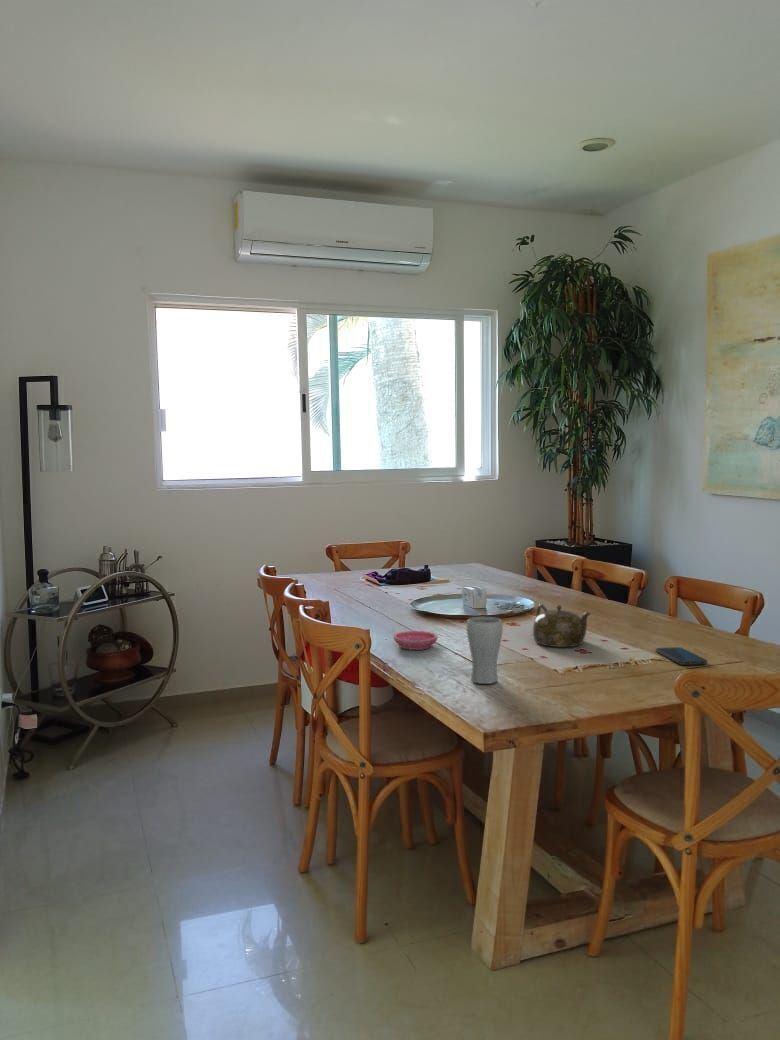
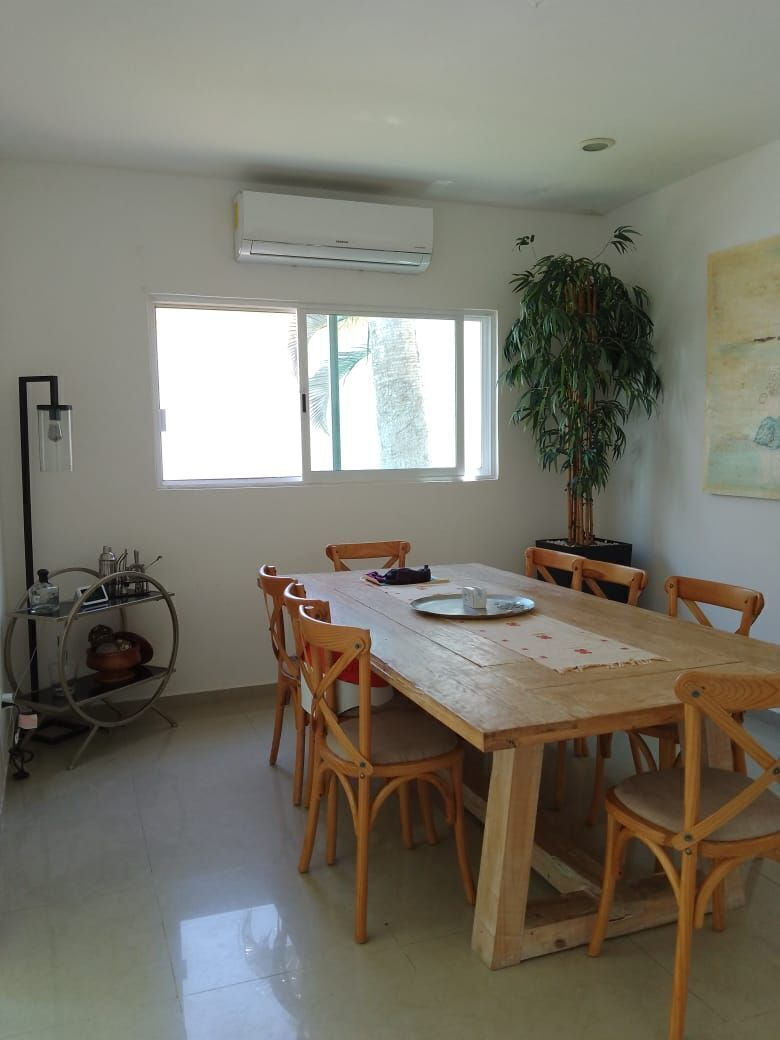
- drinking glass [466,616,504,685]
- saucer [393,630,438,651]
- smartphone [655,646,708,666]
- teapot [532,603,591,648]
